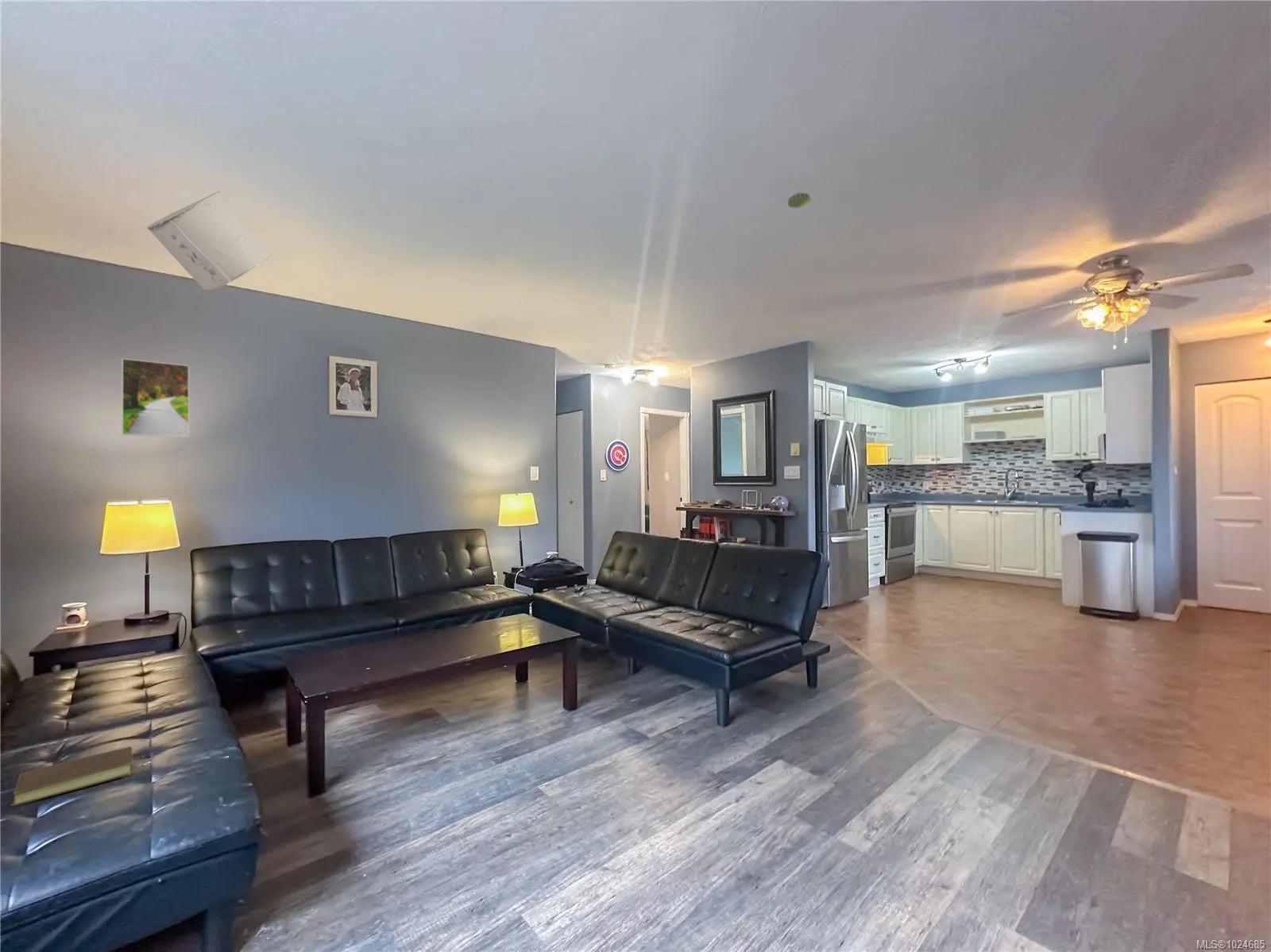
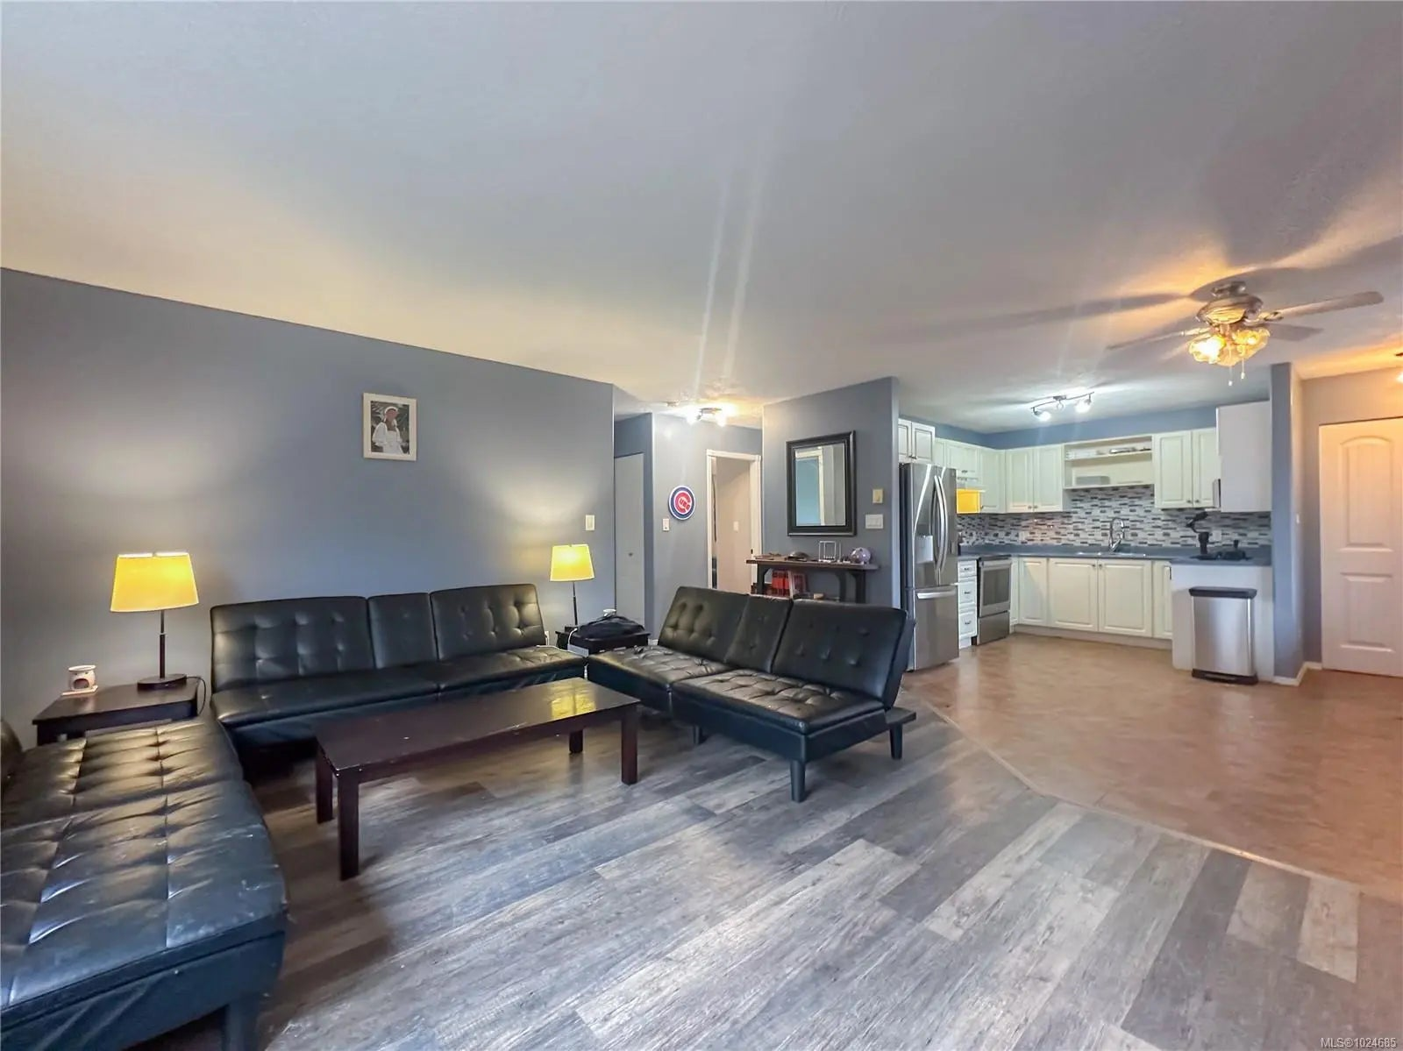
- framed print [121,357,190,438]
- book [10,746,134,807]
- smoke detector [787,192,813,209]
- toilet paper roll [146,191,272,291]
